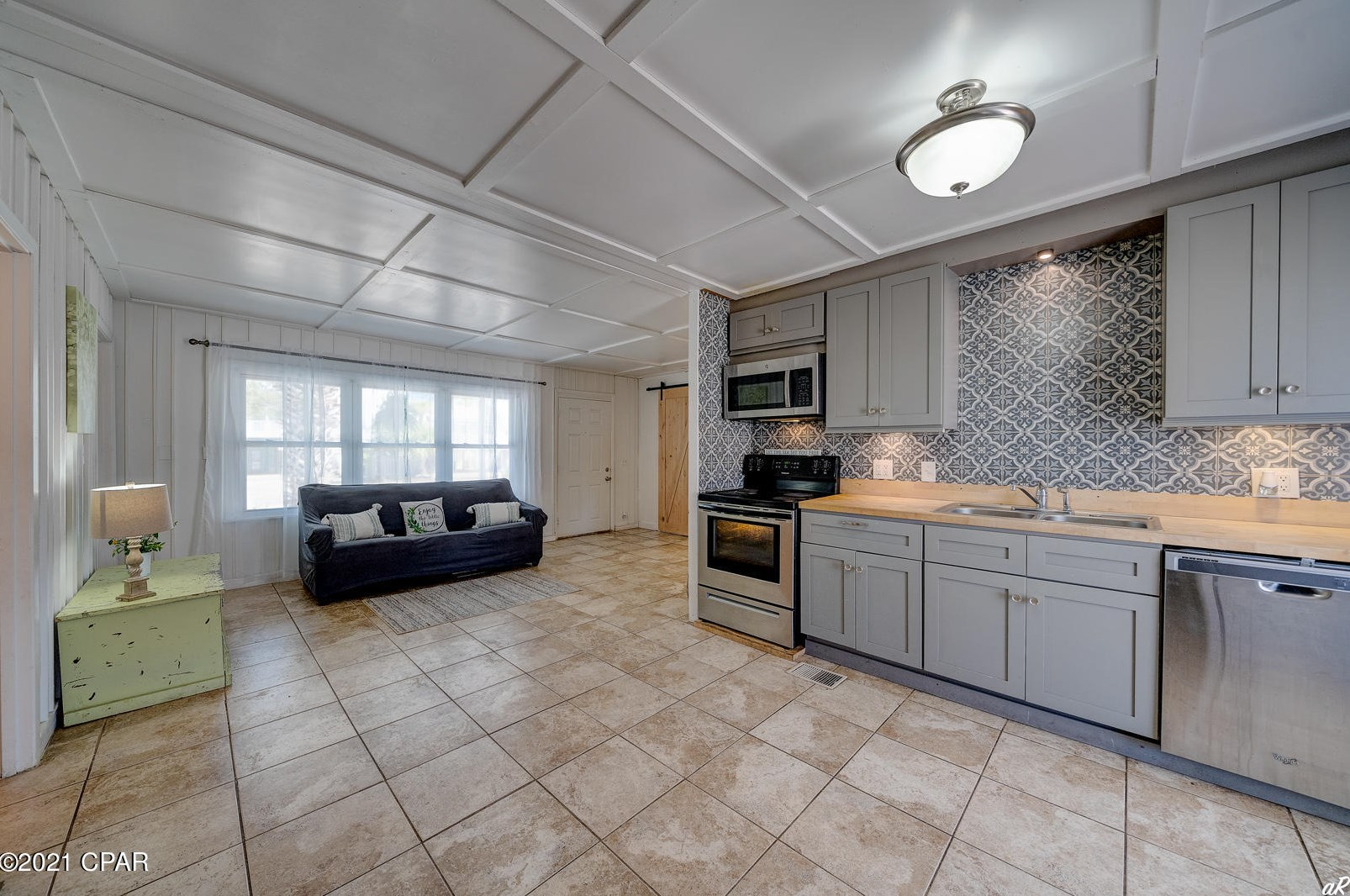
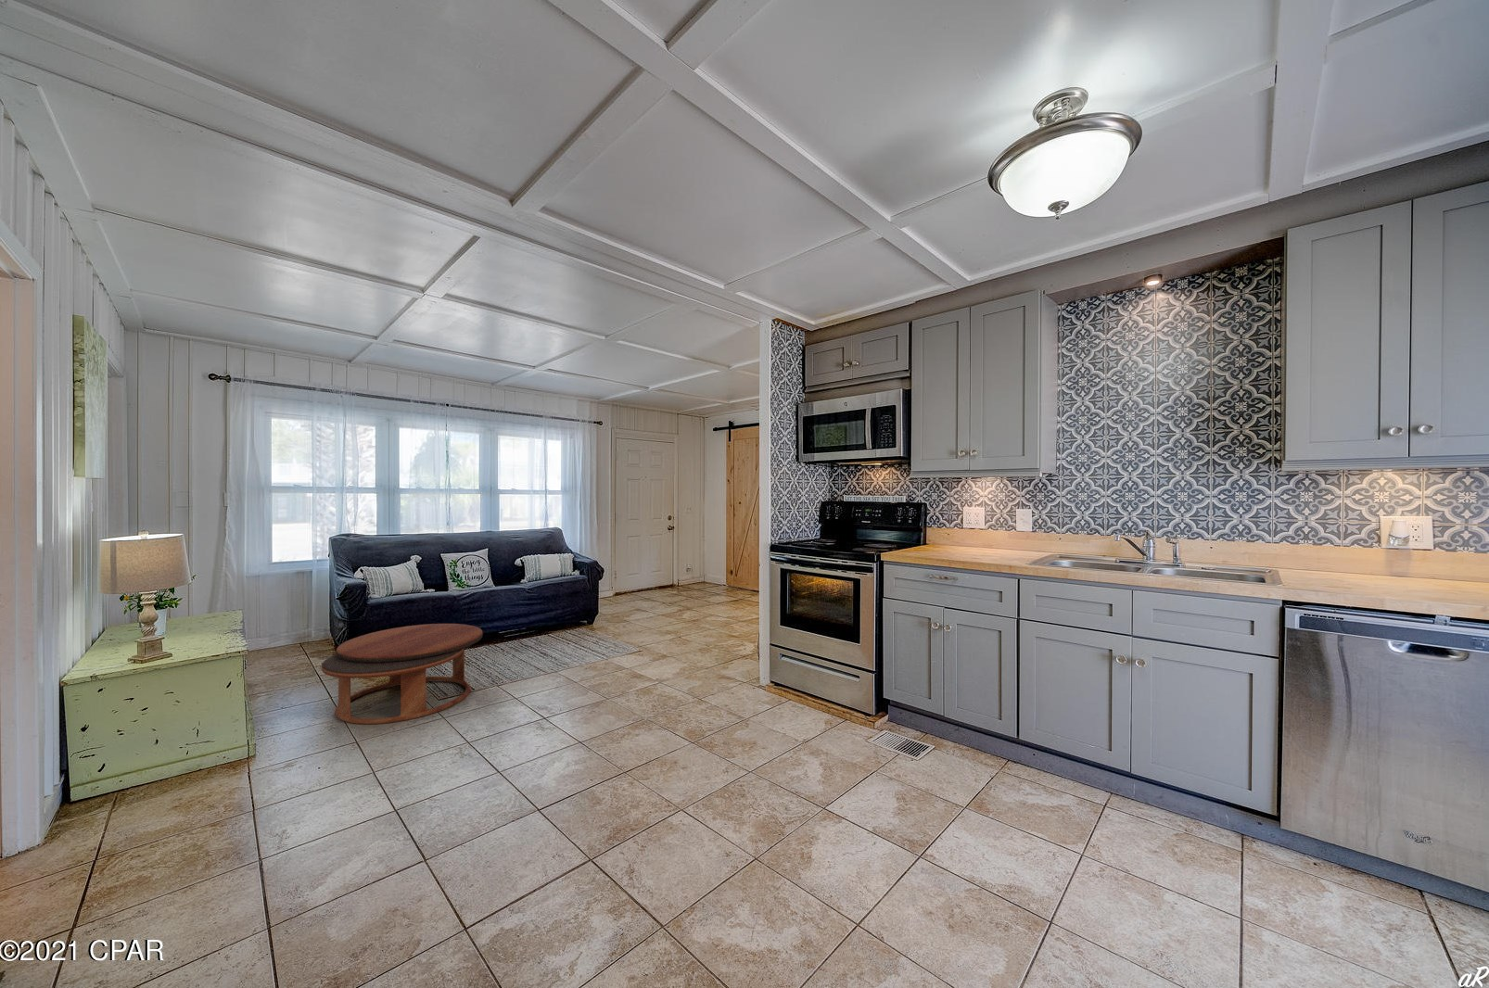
+ coffee table [321,623,484,724]
